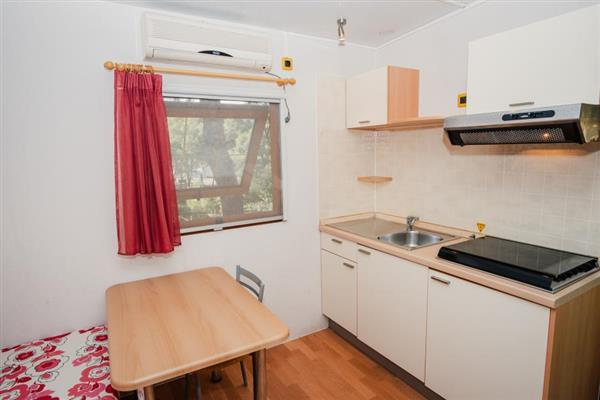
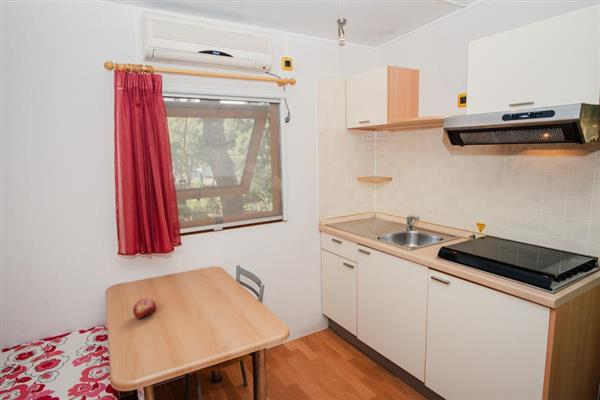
+ fruit [132,298,157,320]
